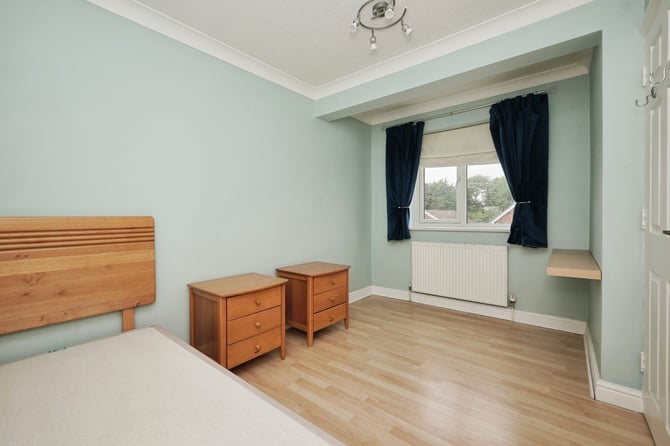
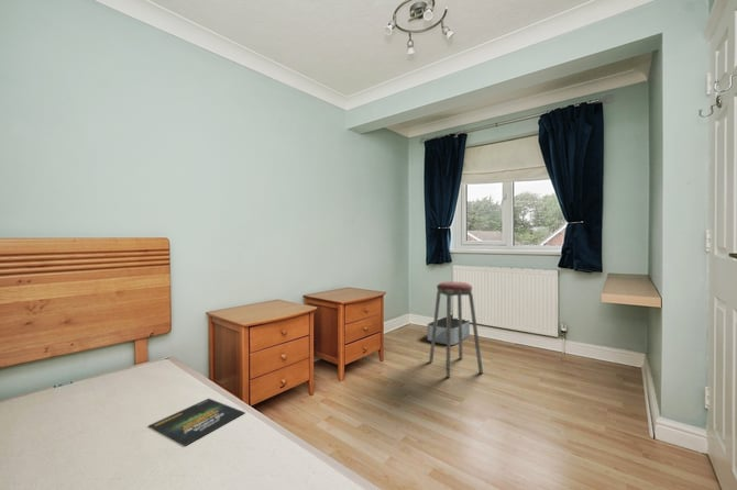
+ music stool [428,280,484,378]
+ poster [147,398,246,447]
+ storage bin [426,316,471,346]
